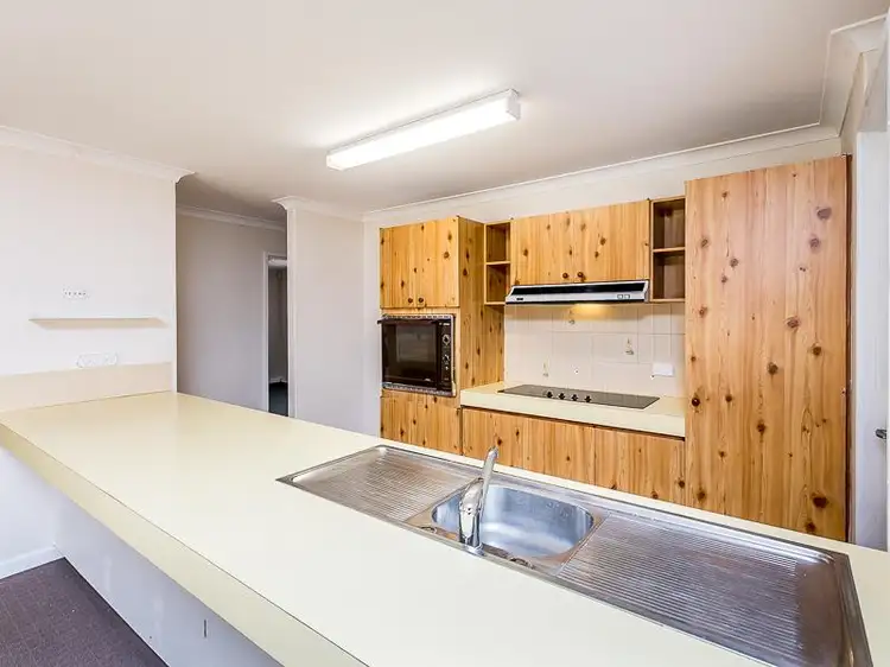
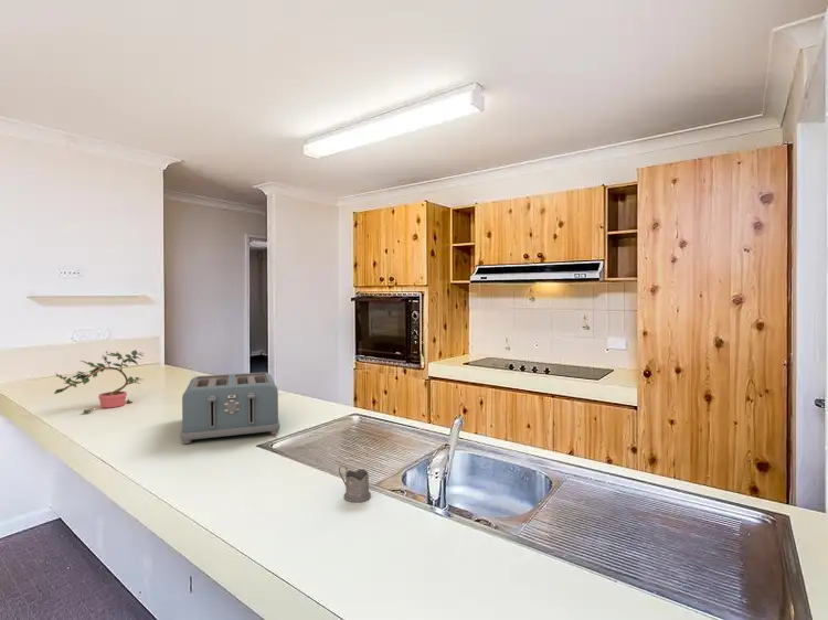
+ toaster [179,372,282,445]
+ potted plant [54,350,146,415]
+ tea glass holder [338,464,372,503]
